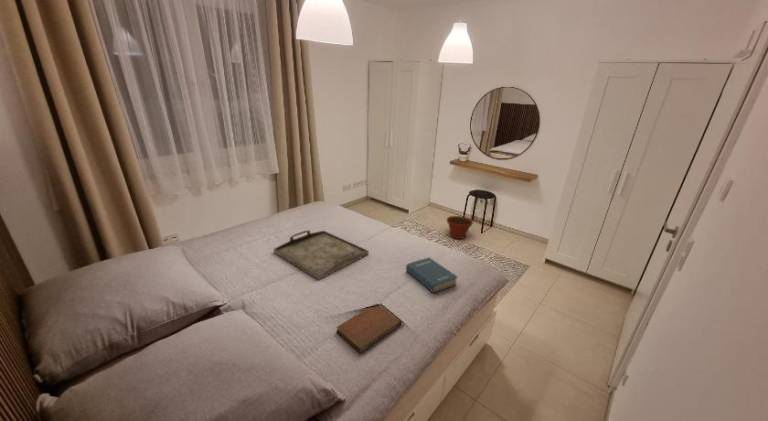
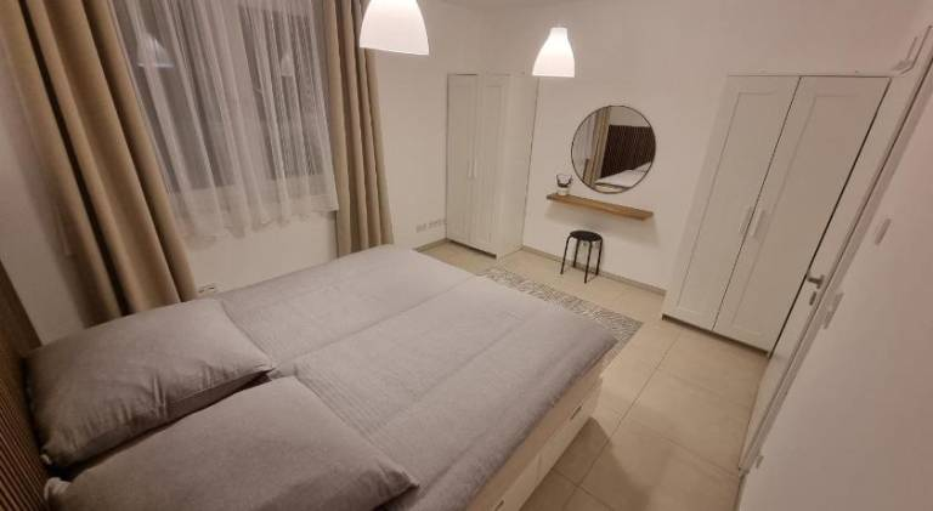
- notebook [335,303,403,354]
- serving tray [273,229,370,281]
- plant pot [446,215,474,240]
- hardback book [405,256,458,294]
